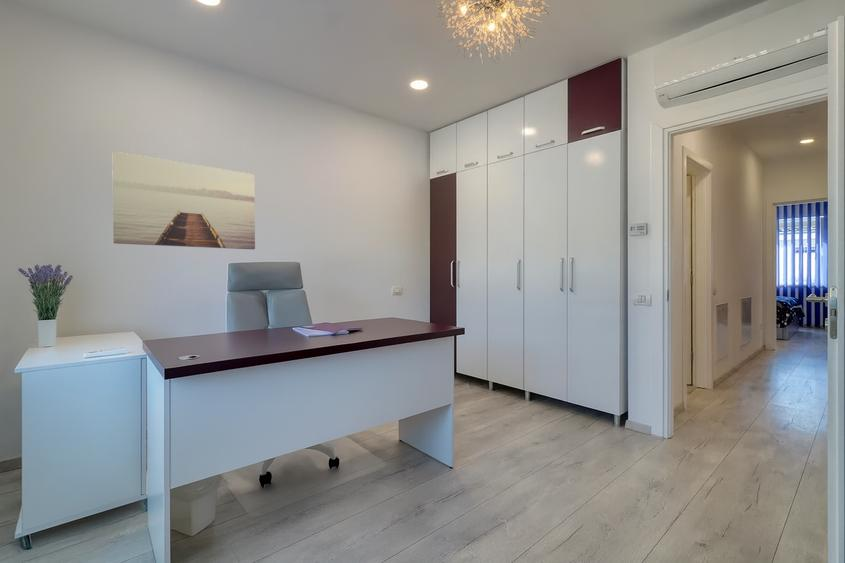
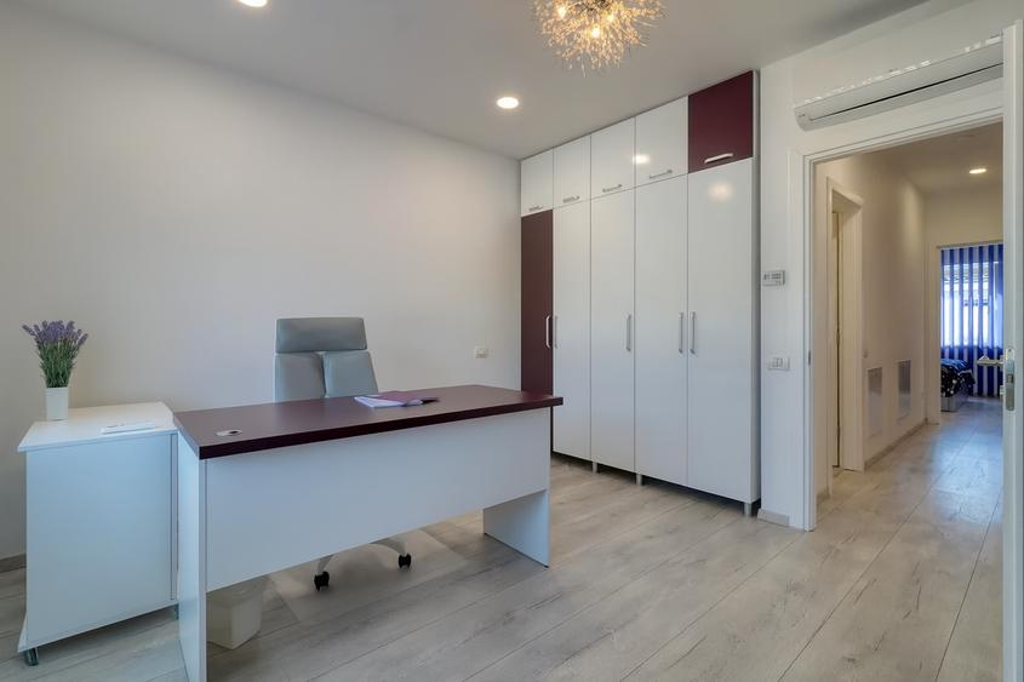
- wall art [111,150,256,250]
